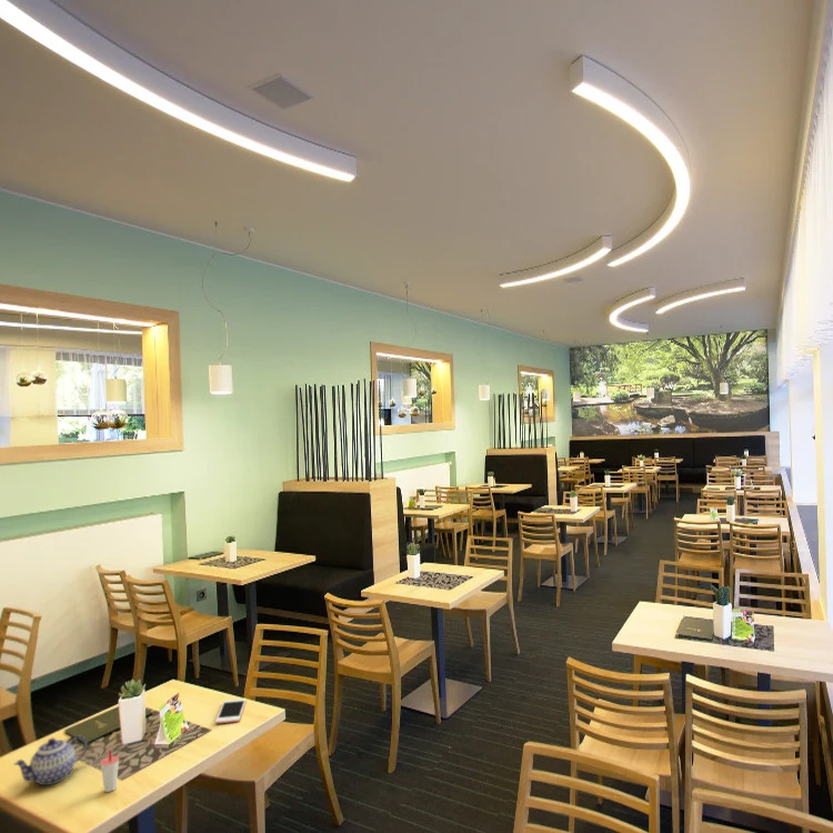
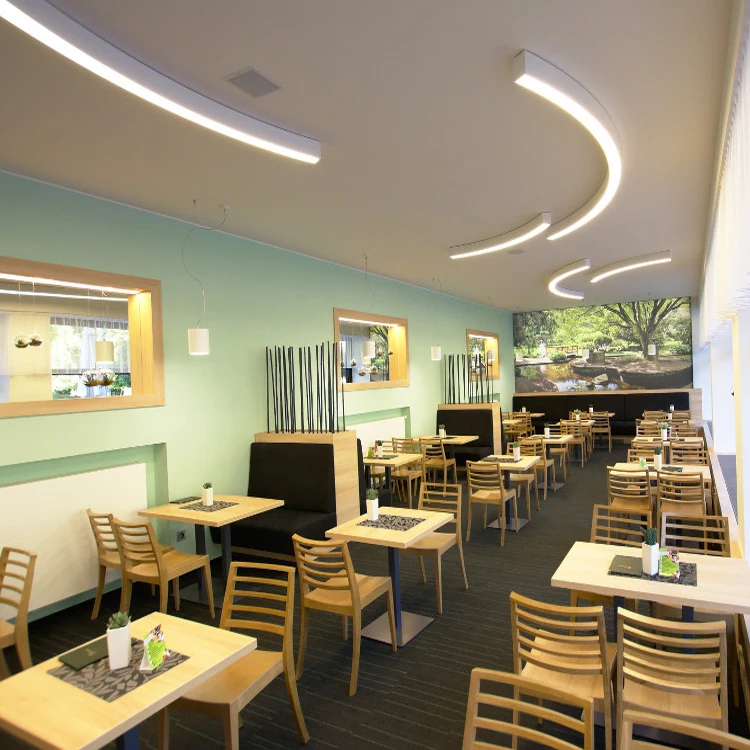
- cup [99,750,120,793]
- cell phone [214,697,248,724]
- teapot [12,734,89,786]
